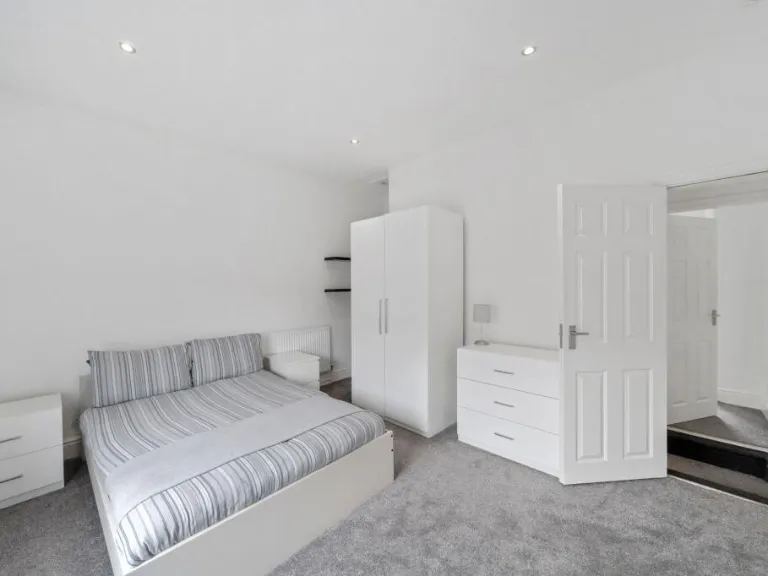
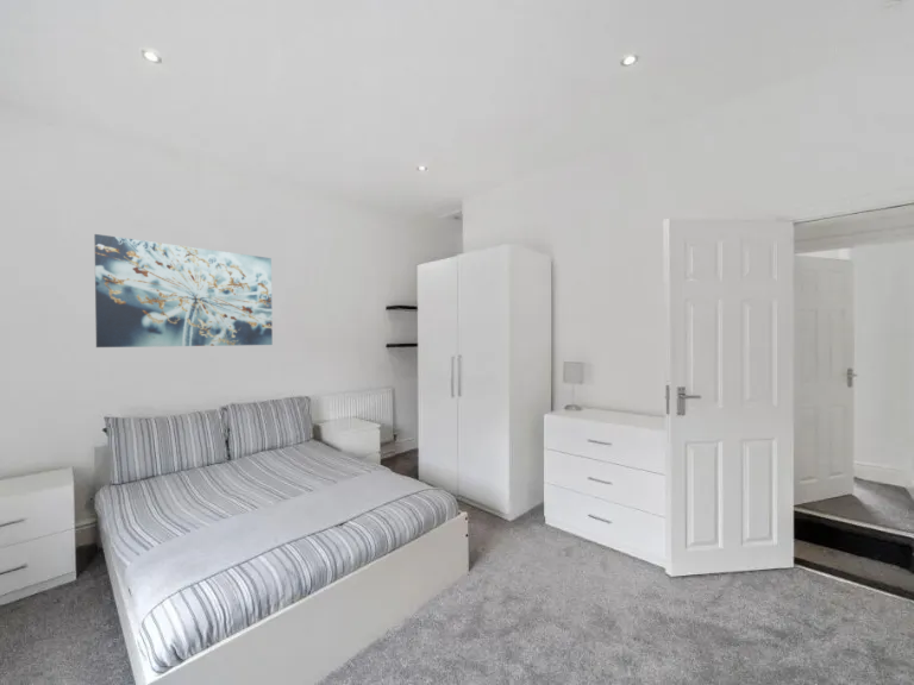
+ wall art [93,233,274,348]
